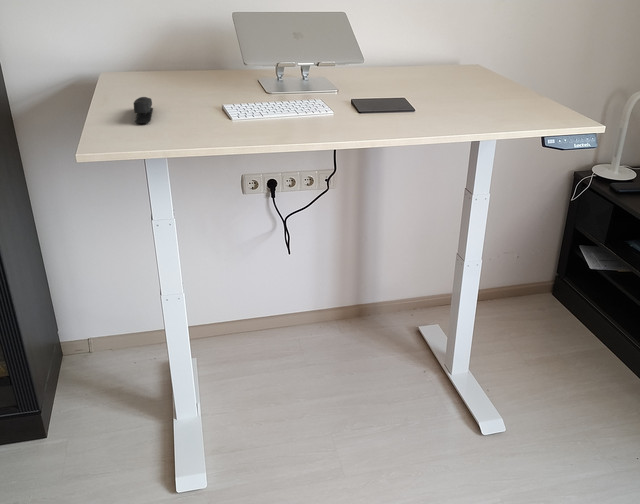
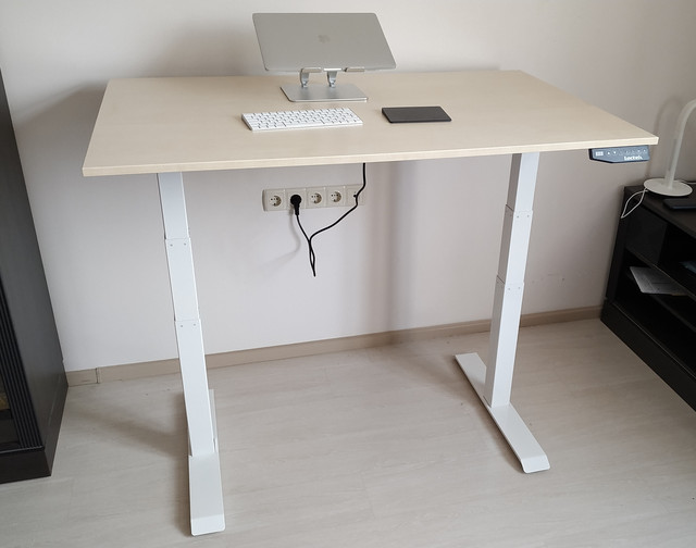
- stapler [132,96,154,124]
